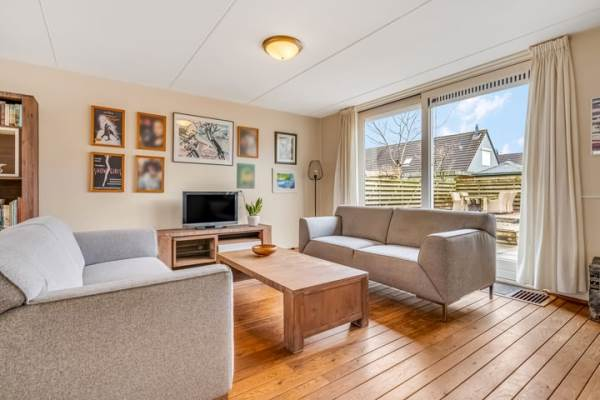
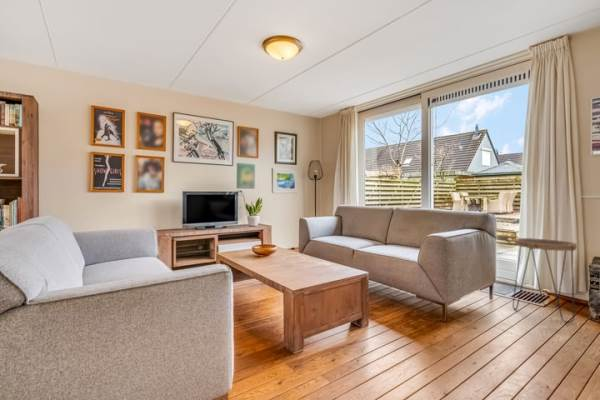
+ side table [512,237,578,324]
